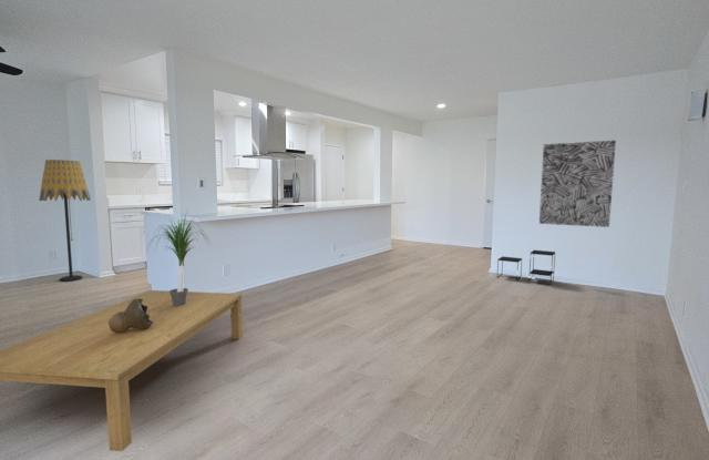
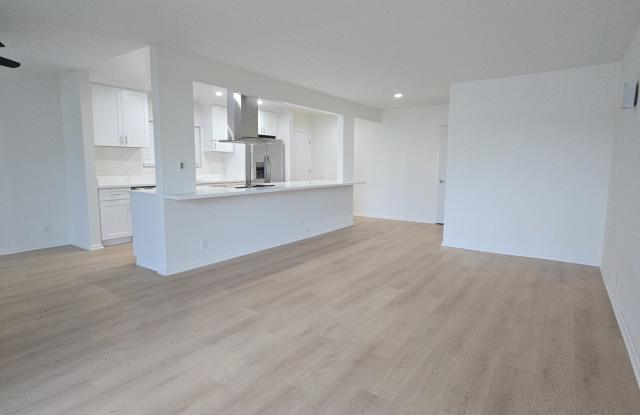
- side table [496,249,556,286]
- potted plant [145,212,213,306]
- wall art [538,140,617,228]
- decorative bowl [107,298,154,333]
- floor lamp [38,159,92,283]
- coffee table [0,289,244,452]
